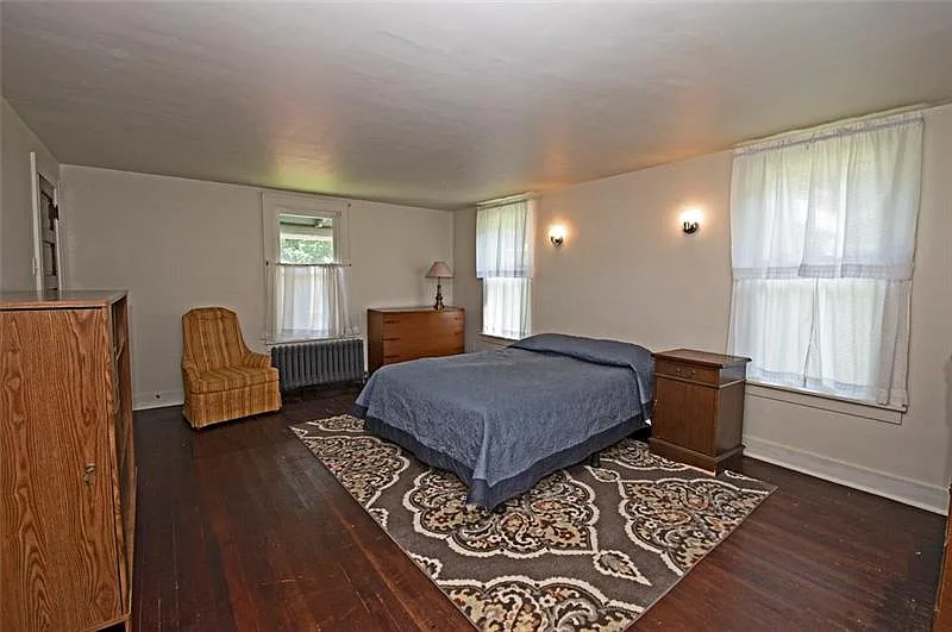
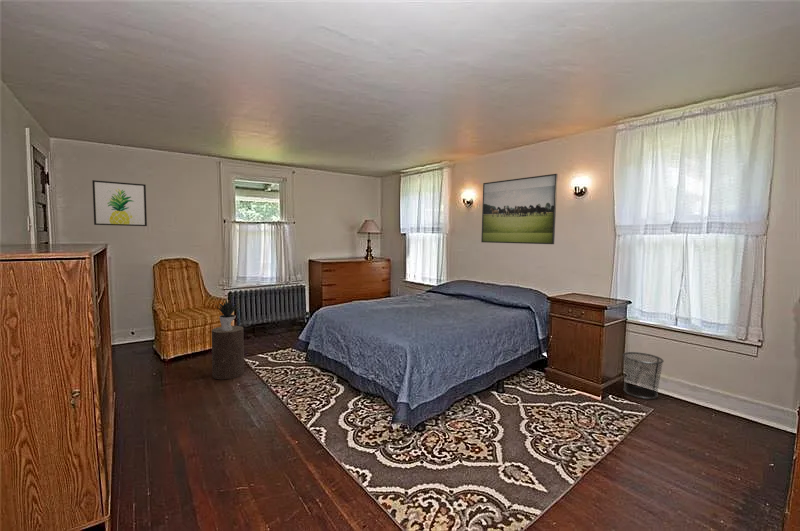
+ potted plant [215,299,239,331]
+ stool [211,325,245,380]
+ waste bin [622,351,665,400]
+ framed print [480,173,558,245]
+ wall art [91,179,148,227]
